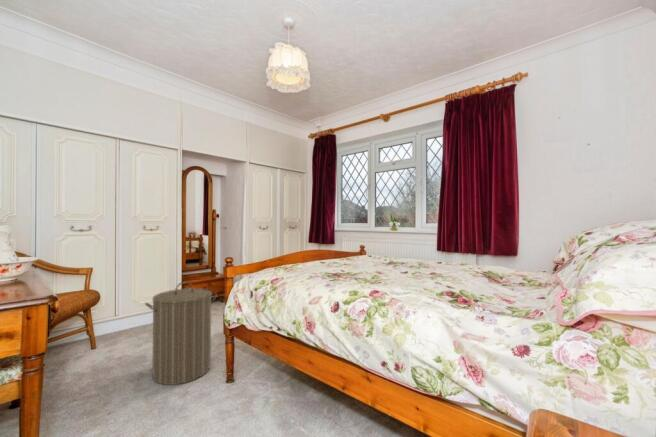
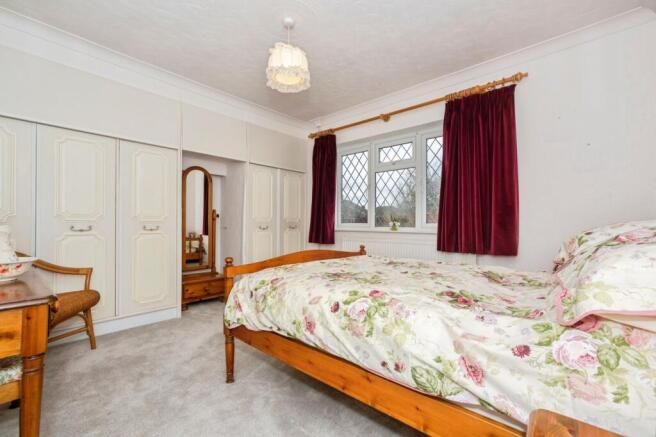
- laundry hamper [144,281,218,386]
